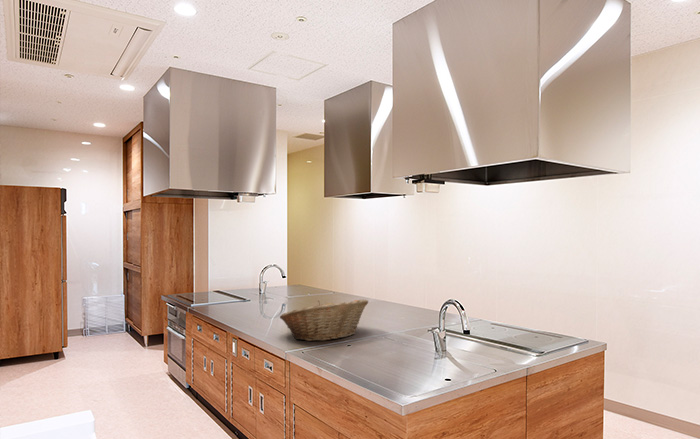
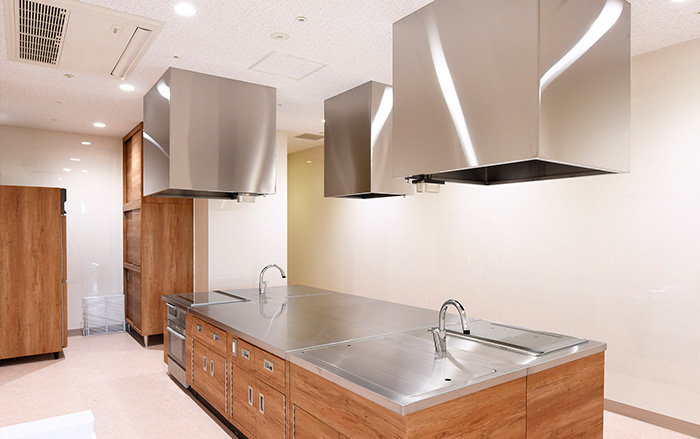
- fruit basket [279,298,370,342]
